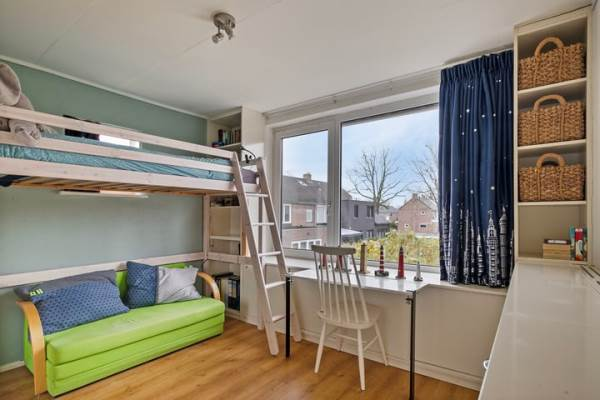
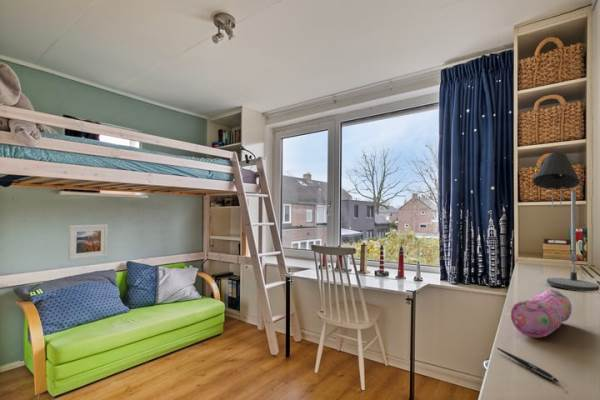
+ desk lamp [532,152,600,292]
+ pencil case [510,288,573,339]
+ pen [496,347,560,383]
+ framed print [67,223,109,261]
